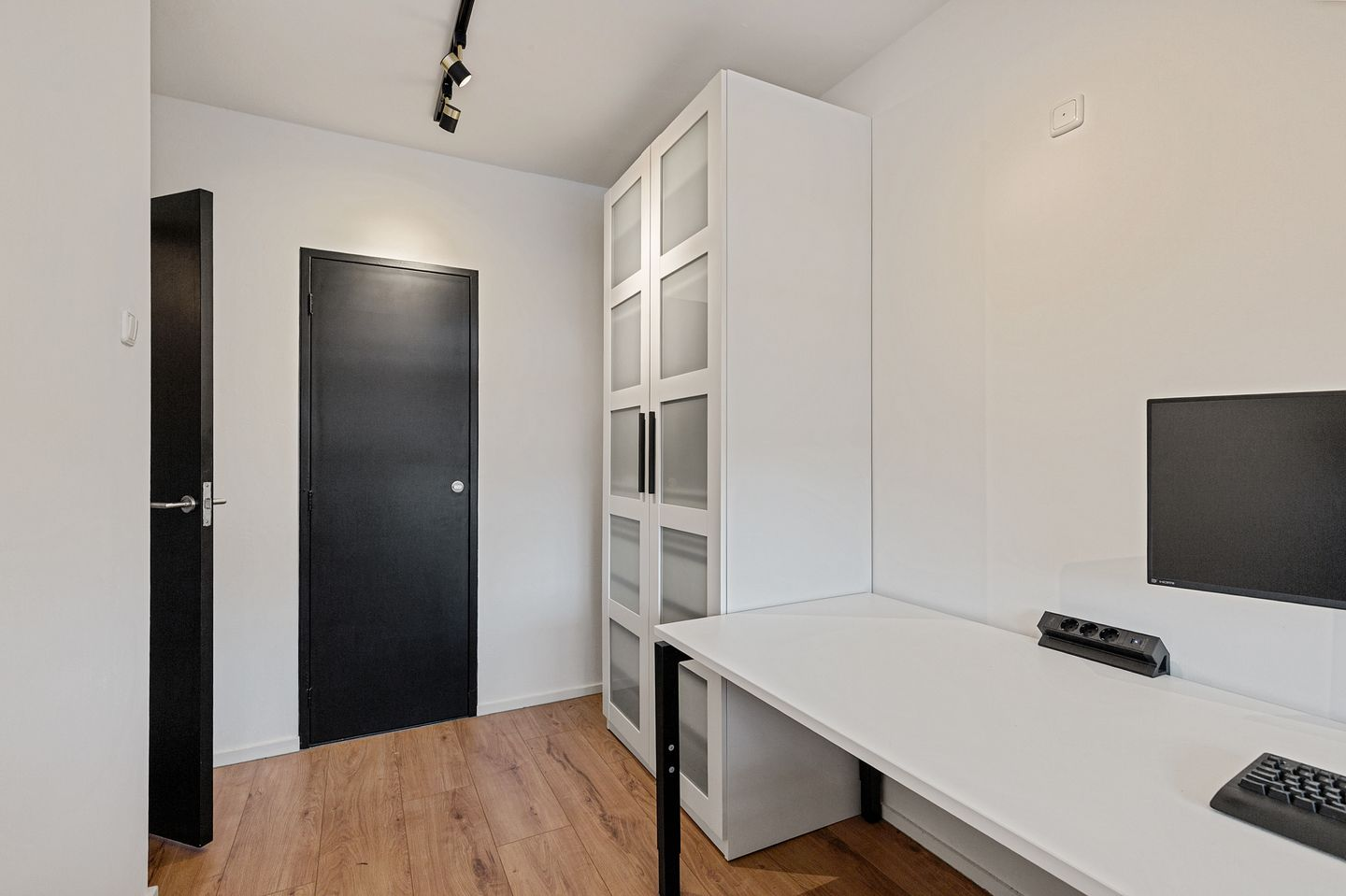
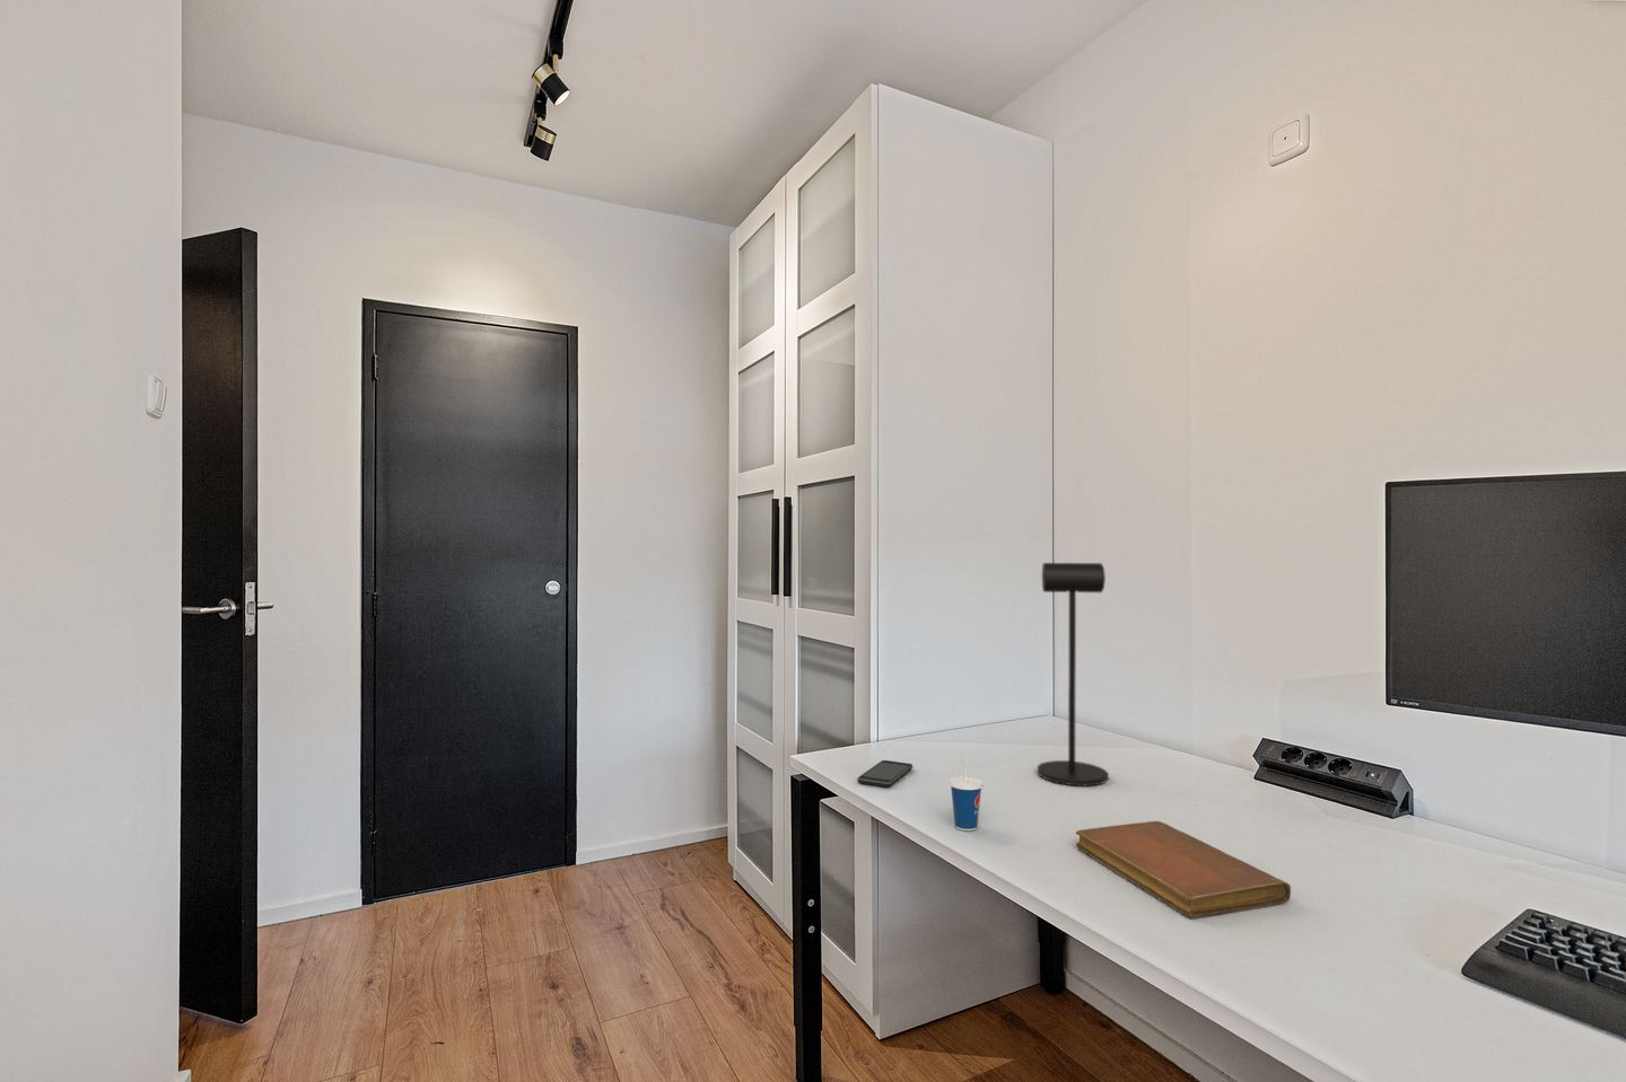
+ desk lamp [1036,562,1109,786]
+ notebook [1075,820,1291,919]
+ cup [948,760,985,832]
+ smartphone [856,760,913,789]
